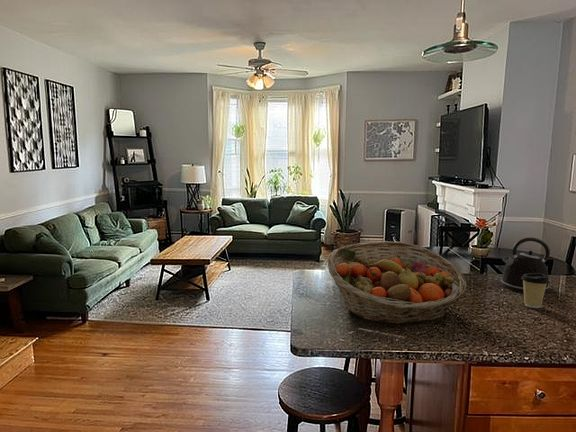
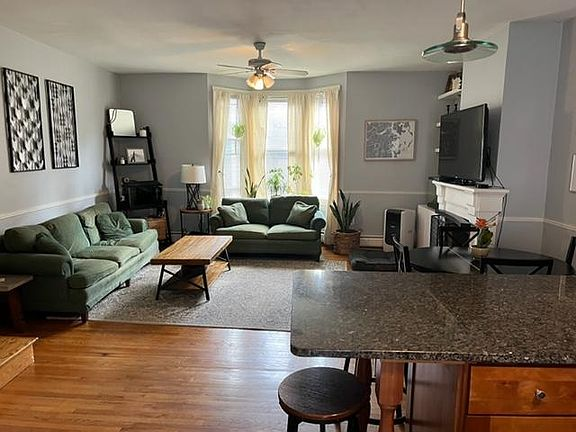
- coffee cup [521,273,550,309]
- kettle [500,237,551,294]
- fruit basket [326,240,468,325]
